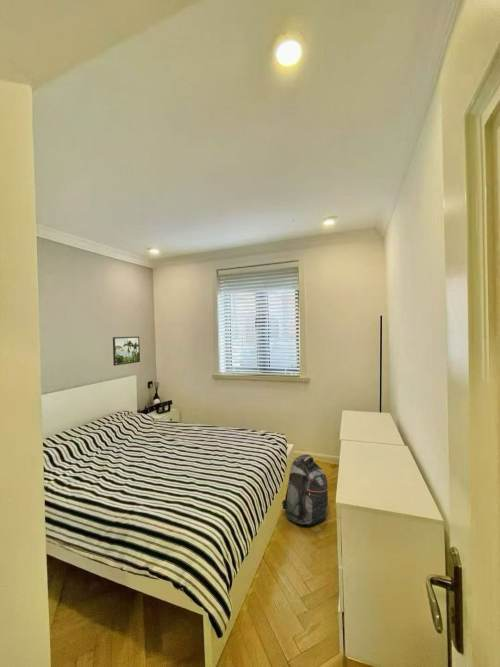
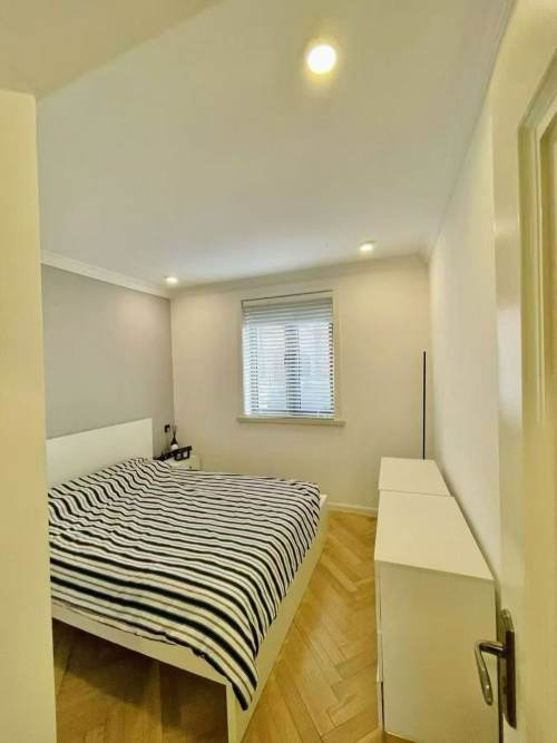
- backpack [281,453,329,526]
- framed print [112,336,141,367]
